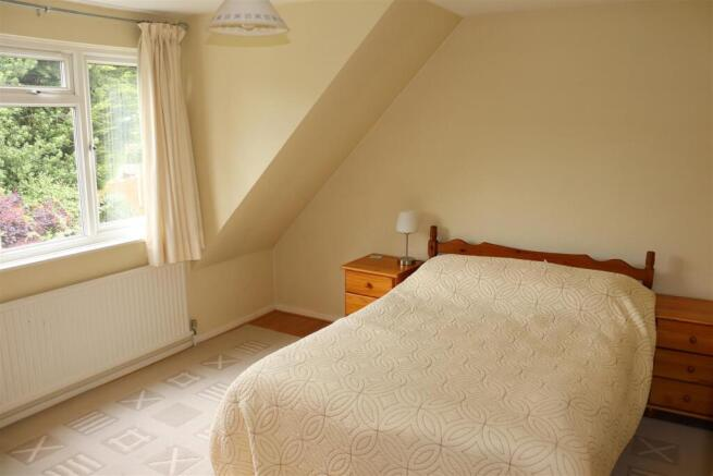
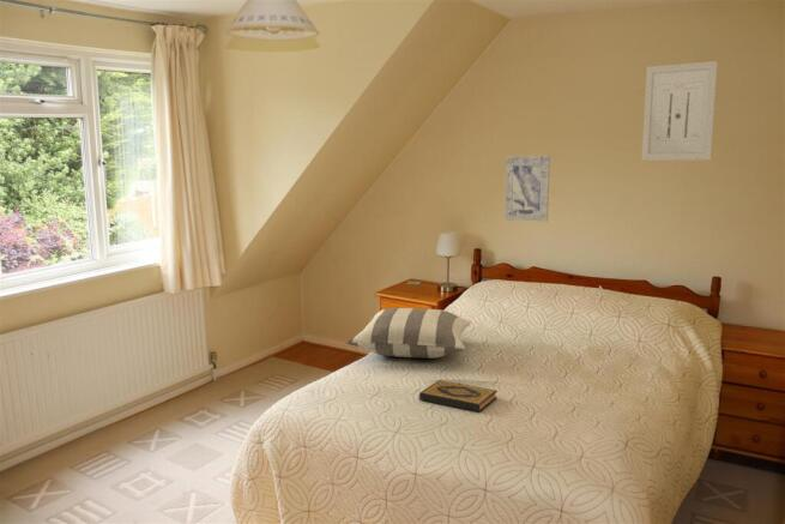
+ wall art [641,60,719,162]
+ wall art [503,155,551,223]
+ hardback book [418,379,499,412]
+ pillow [345,307,472,360]
